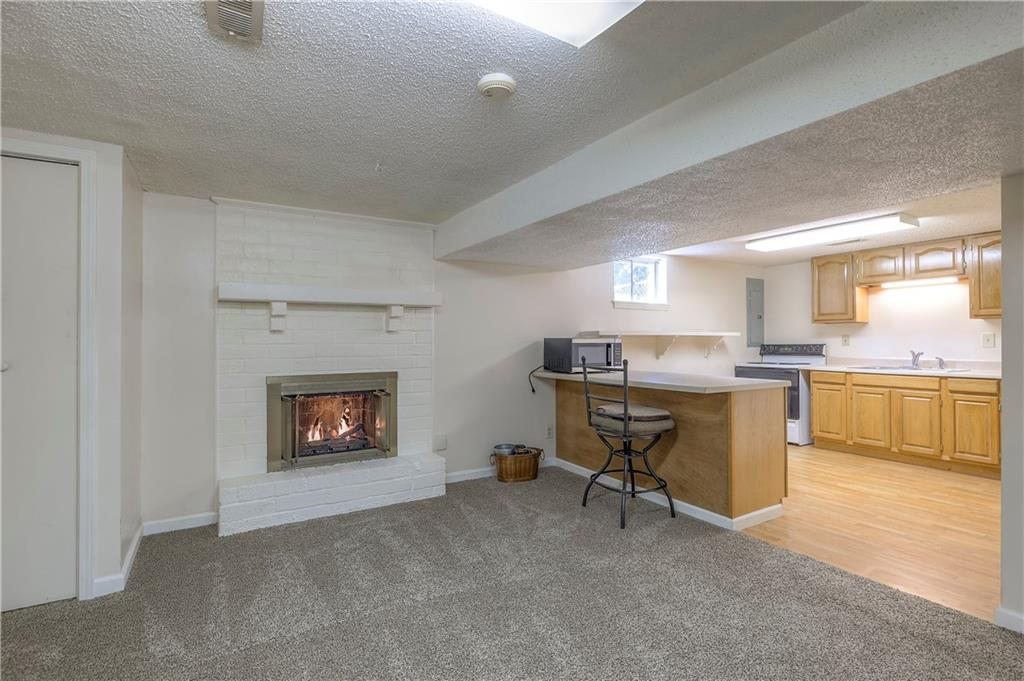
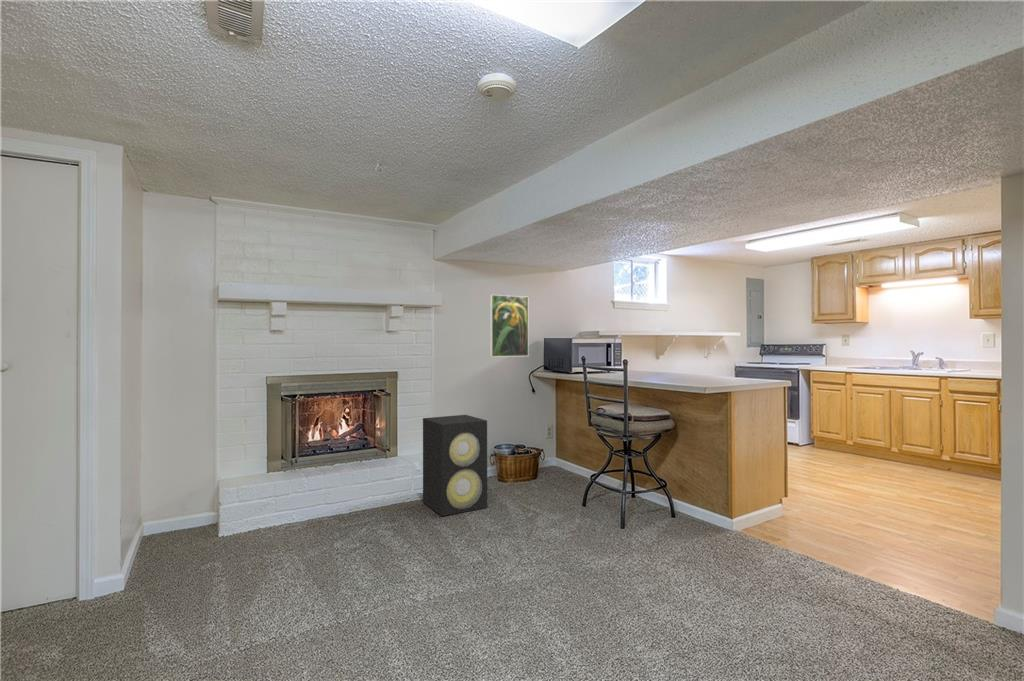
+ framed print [489,294,530,358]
+ speaker [422,414,488,517]
